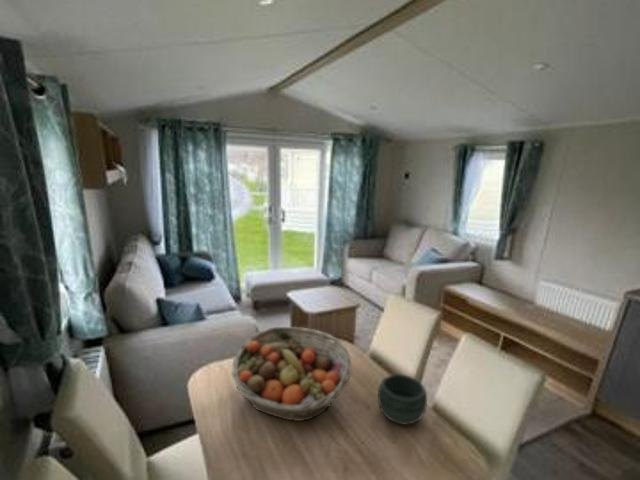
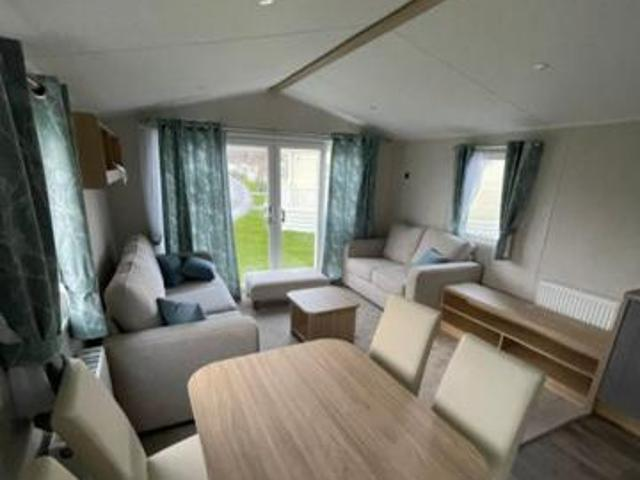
- bowl [377,373,428,426]
- fruit basket [231,326,352,422]
